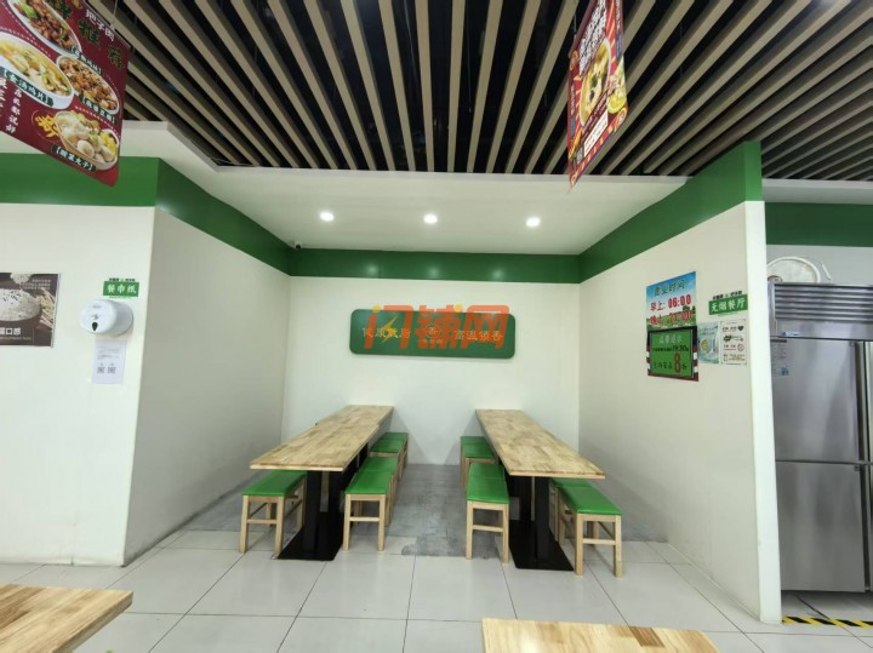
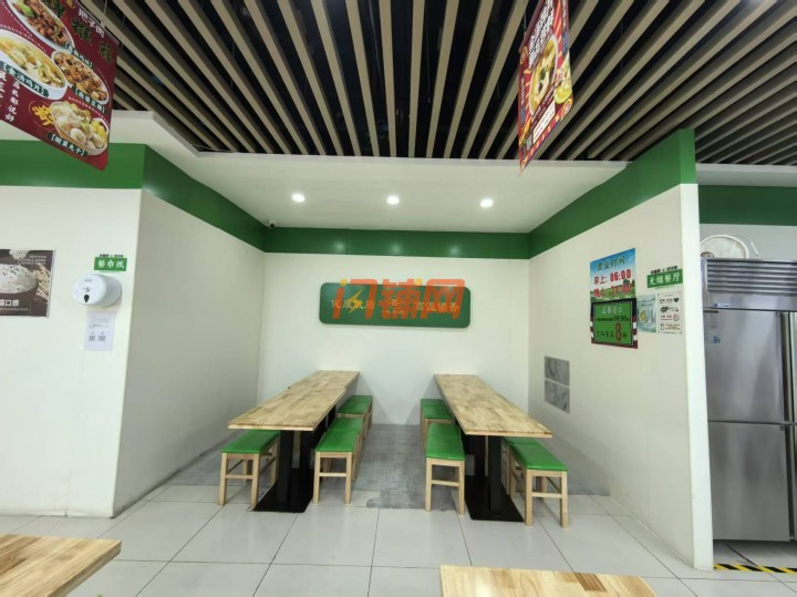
+ wall art [544,354,571,414]
